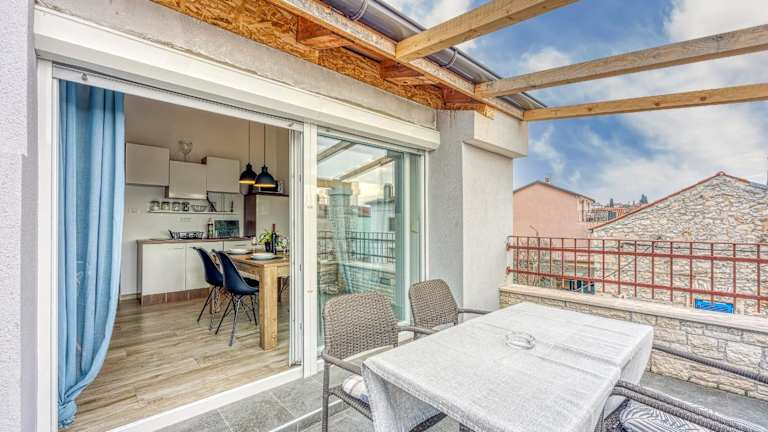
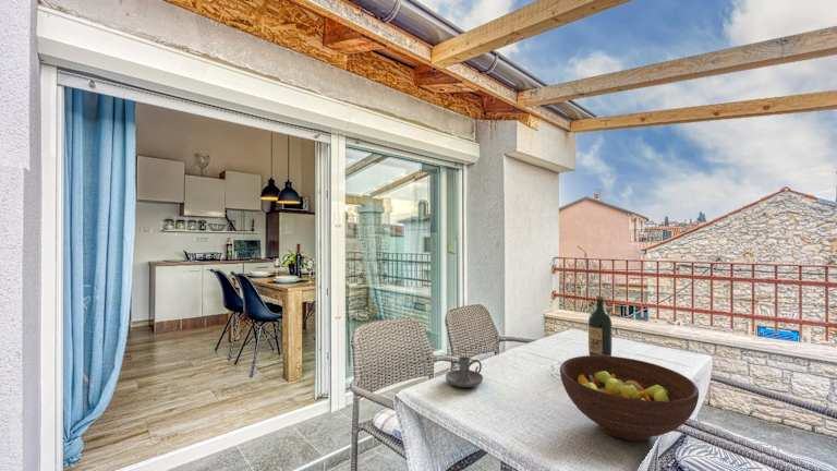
+ candle holder [445,355,484,388]
+ fruit bowl [559,354,700,443]
+ wine bottle [587,294,614,357]
